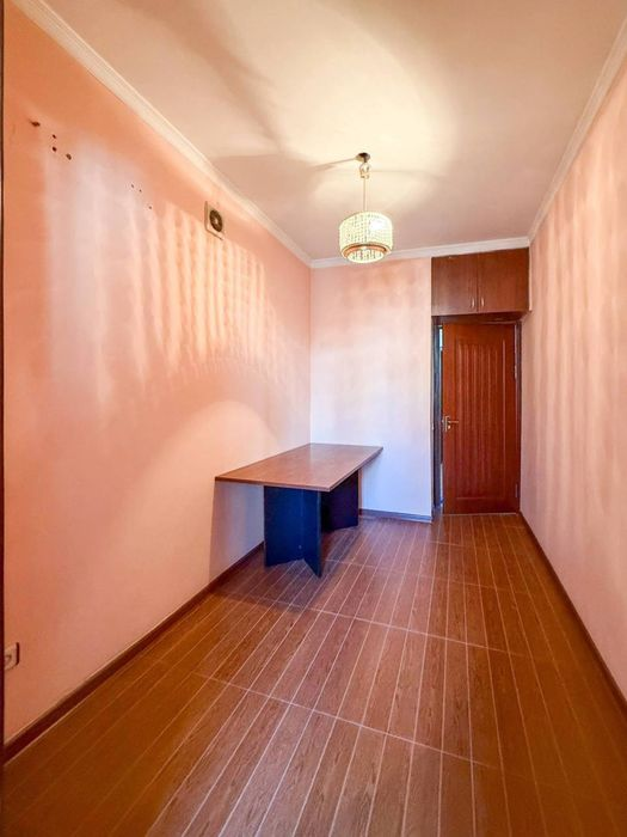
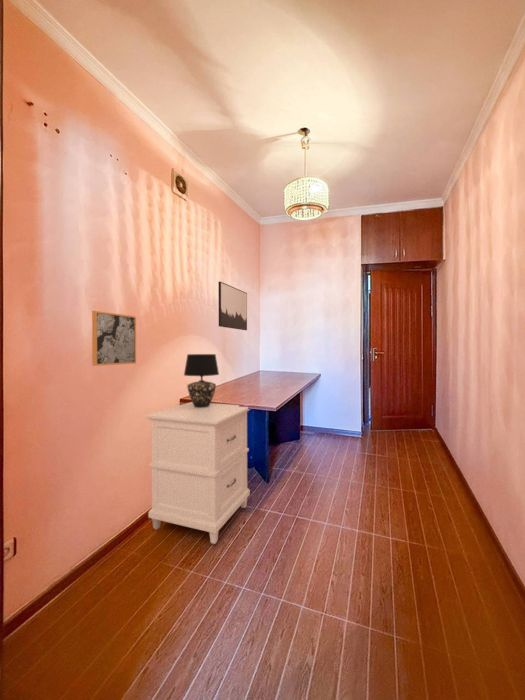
+ wall art [218,281,248,331]
+ table lamp [183,353,220,408]
+ wall art [91,310,137,367]
+ cabinet [144,401,251,545]
